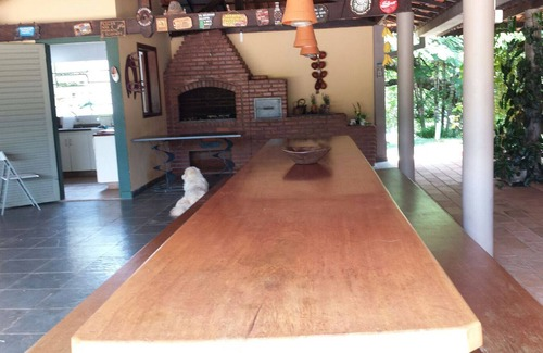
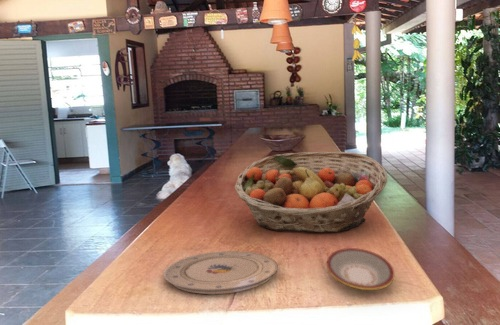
+ plate [163,250,279,295]
+ fruit basket [234,151,388,234]
+ plate [326,247,395,291]
